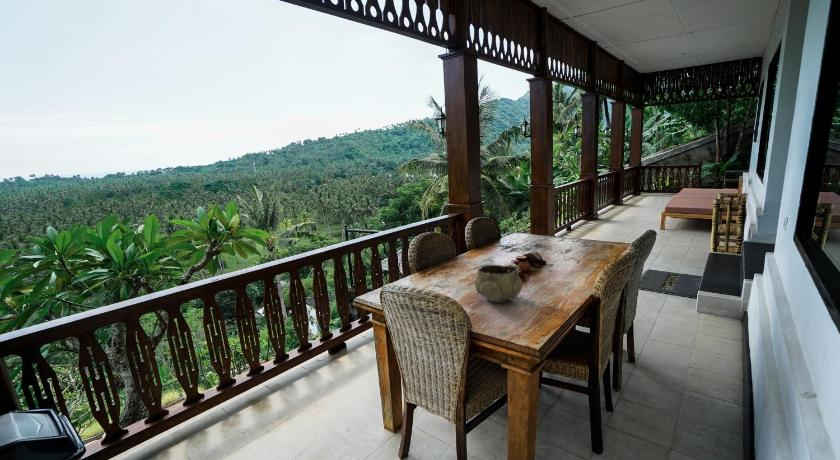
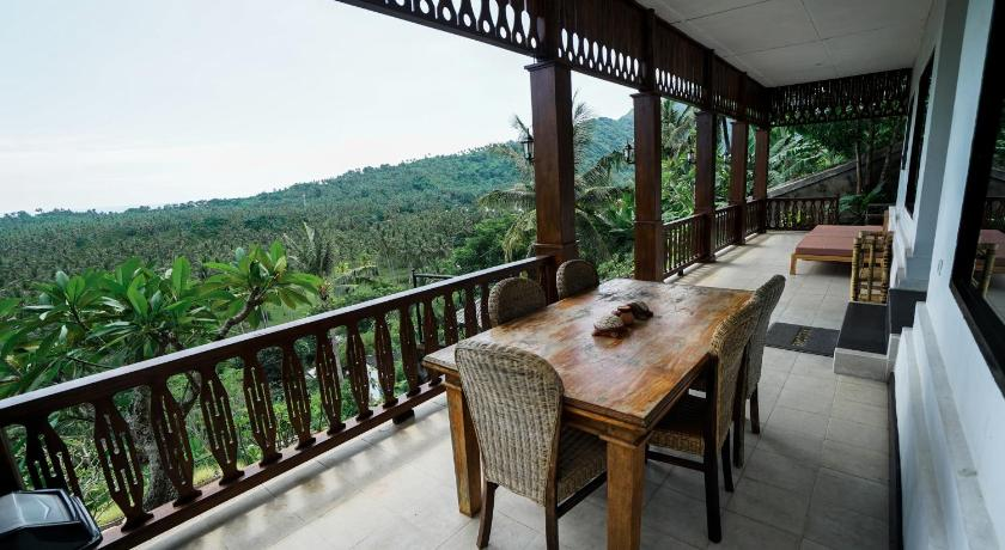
- decorative bowl [474,264,523,303]
